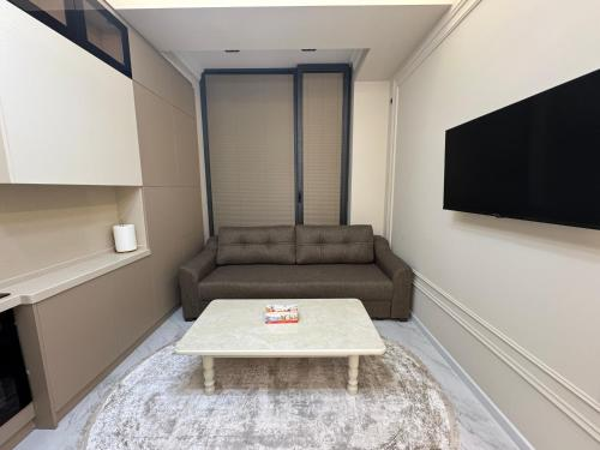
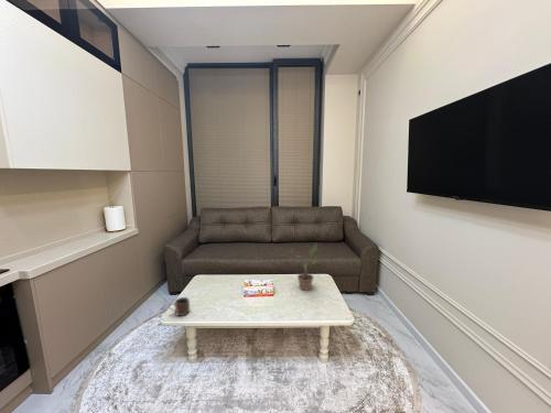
+ mug [168,296,191,317]
+ potted plant [294,242,320,291]
